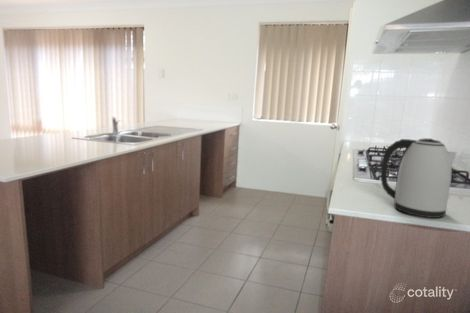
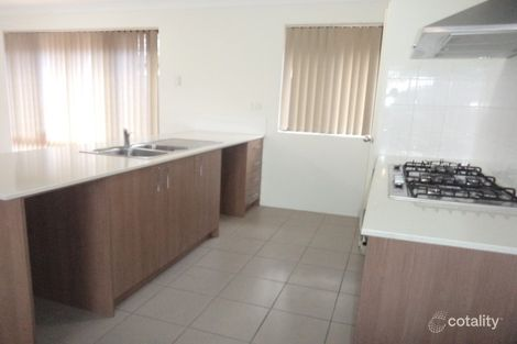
- kettle [380,137,457,219]
